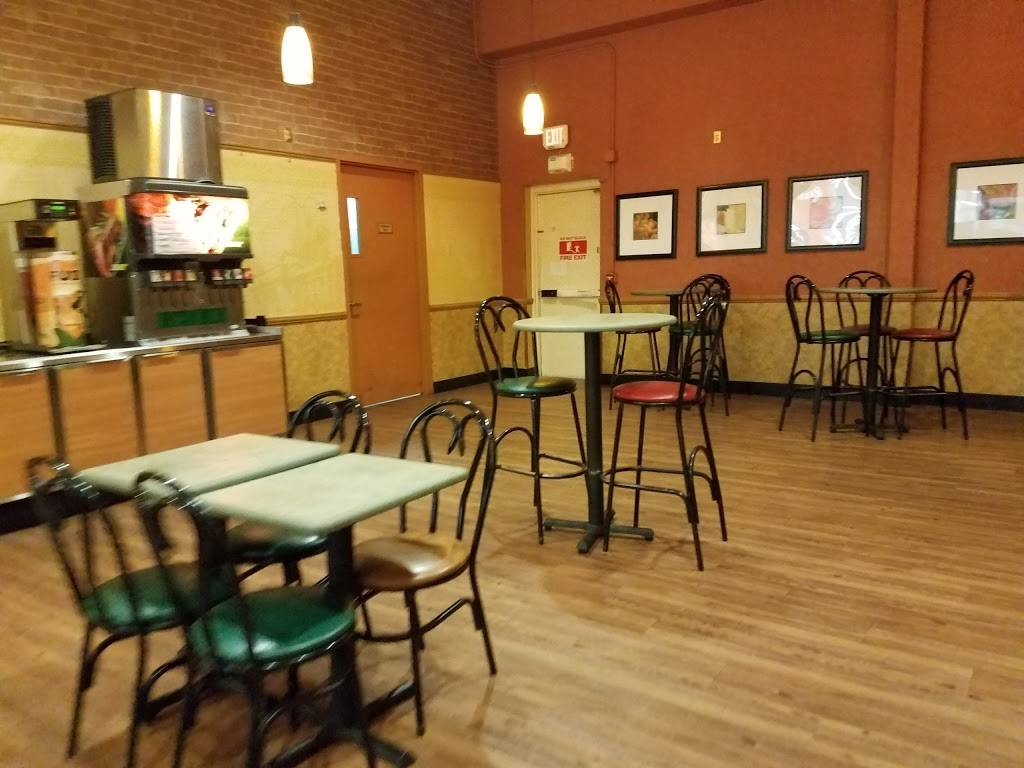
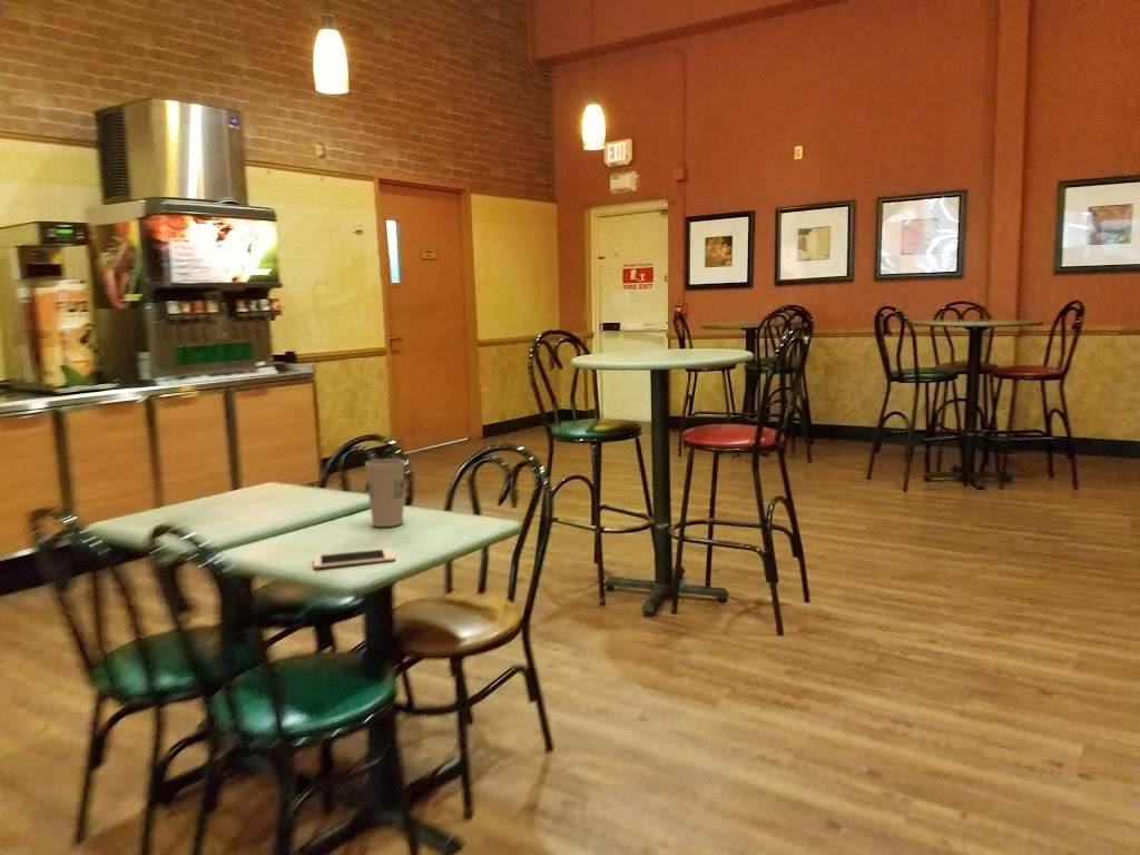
+ cell phone [313,548,396,569]
+ cup [364,458,405,528]
